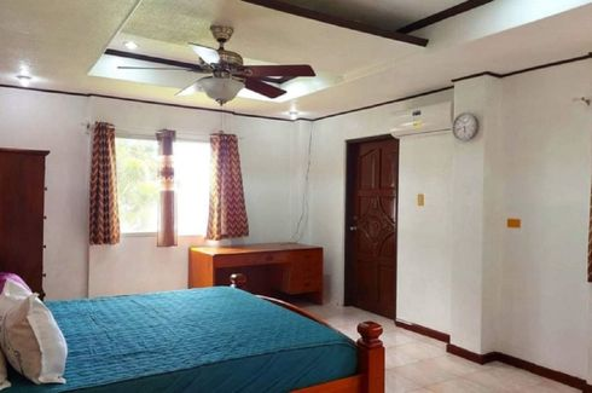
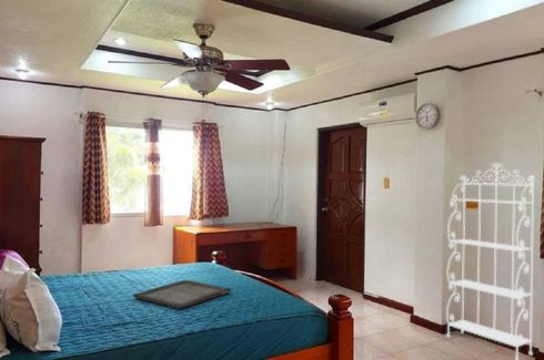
+ serving tray [132,279,232,310]
+ bookshelf [445,162,535,360]
